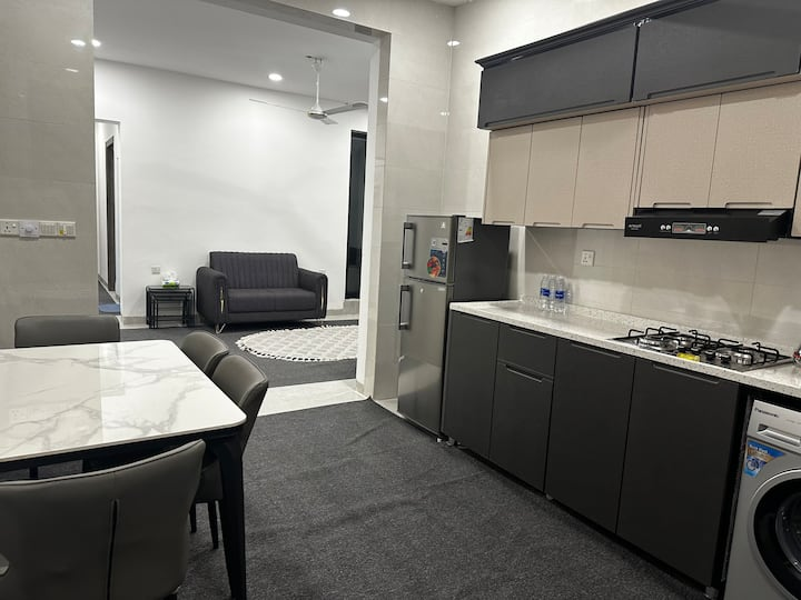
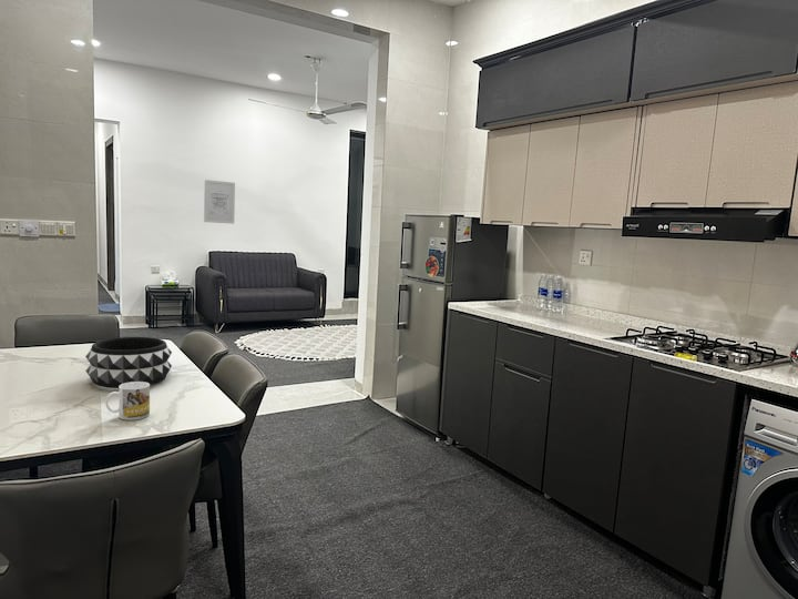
+ decorative bowl [84,336,173,389]
+ wall art [203,179,236,225]
+ mug [104,382,151,422]
